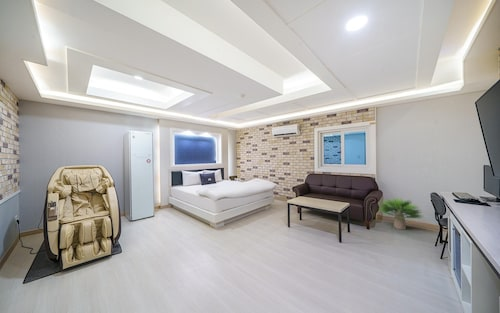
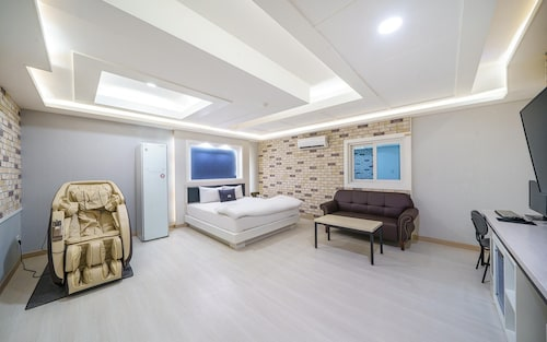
- potted plant [379,197,424,230]
